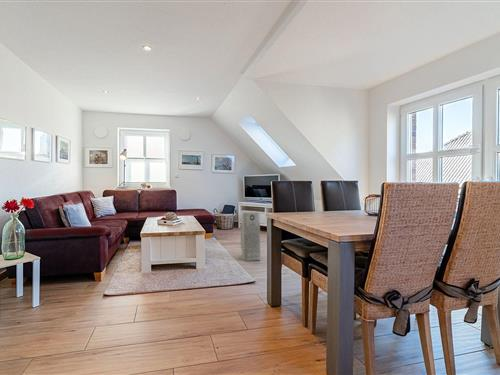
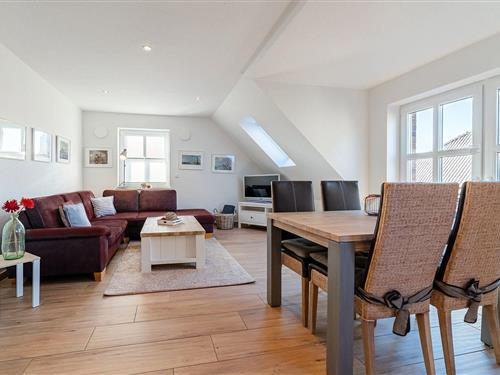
- air purifier [240,211,261,262]
